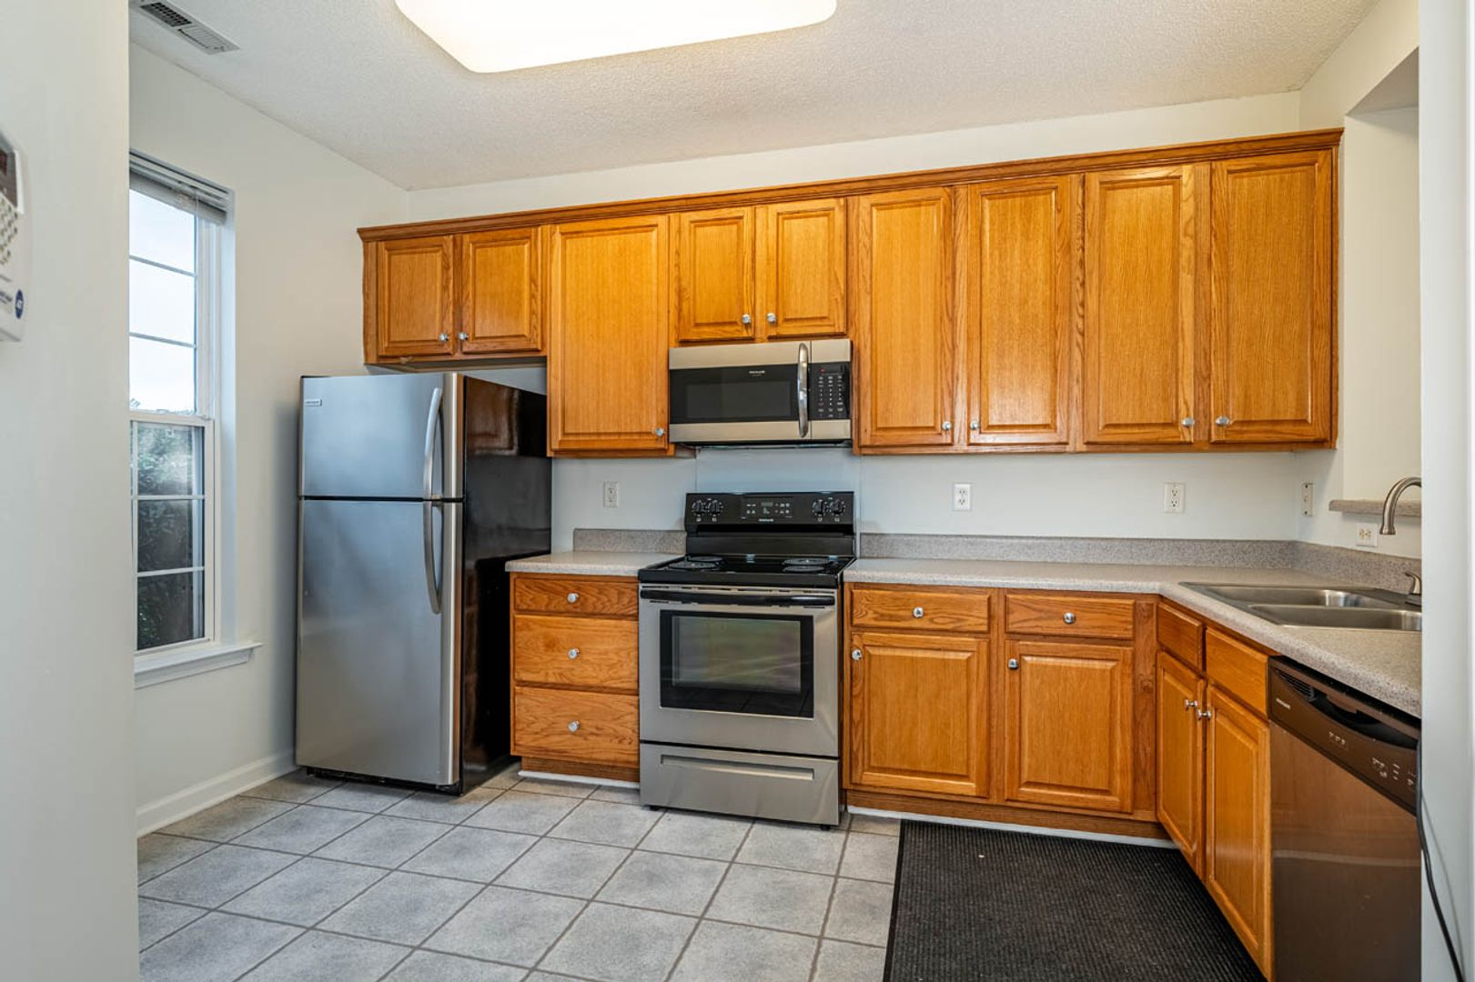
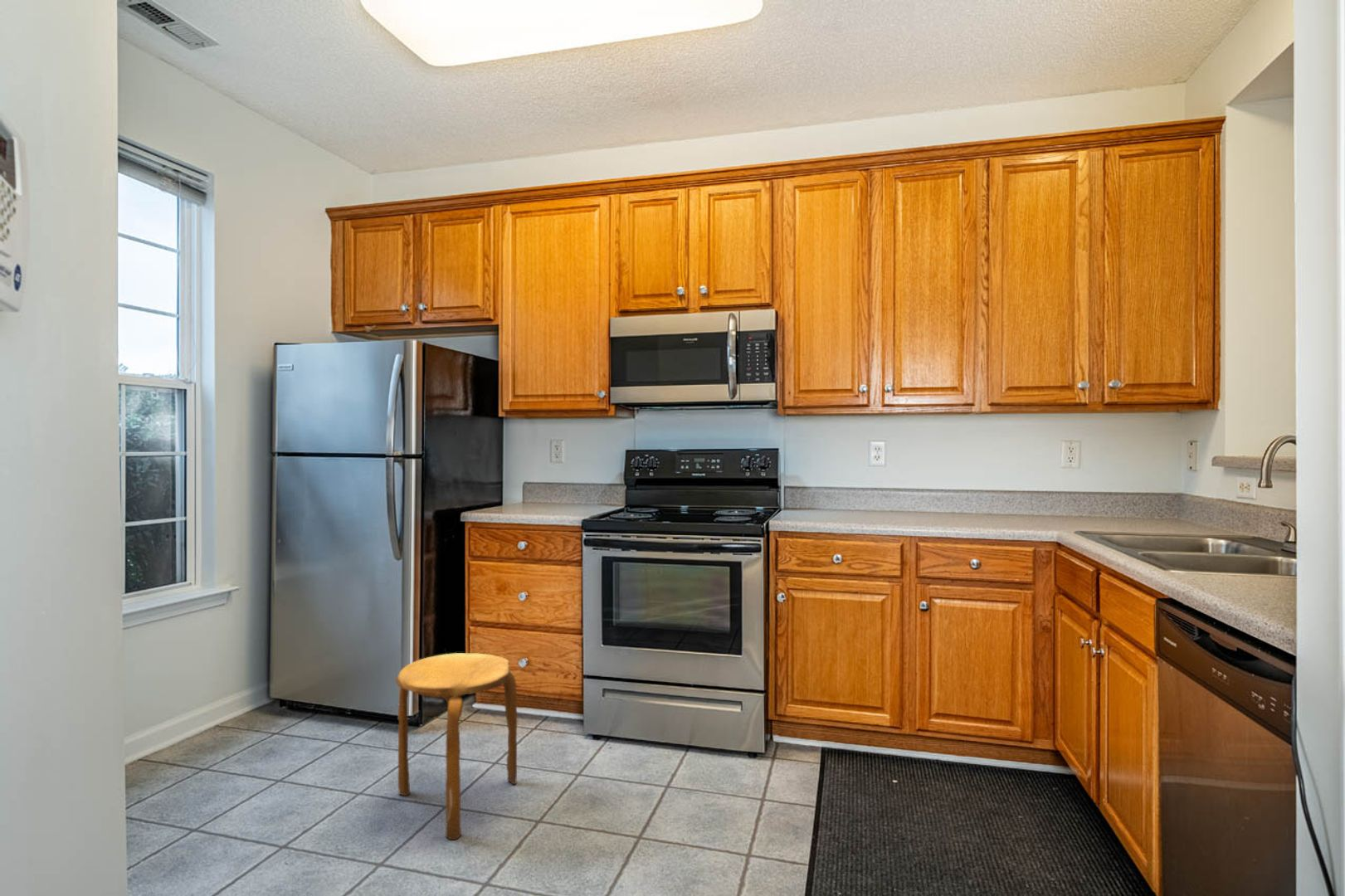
+ stool [395,652,518,840]
